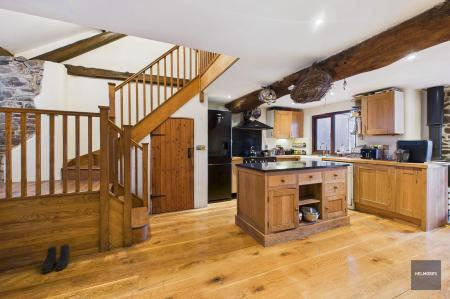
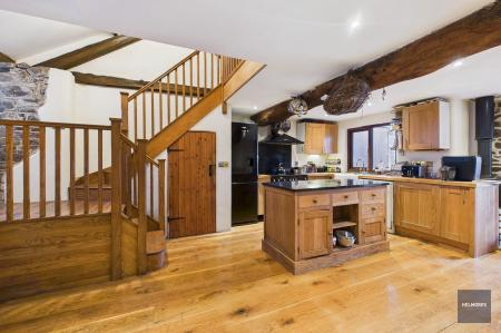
- boots [40,243,71,274]
